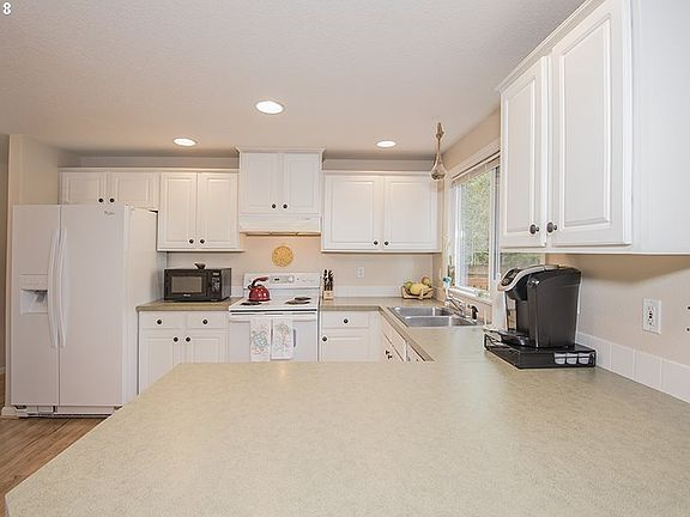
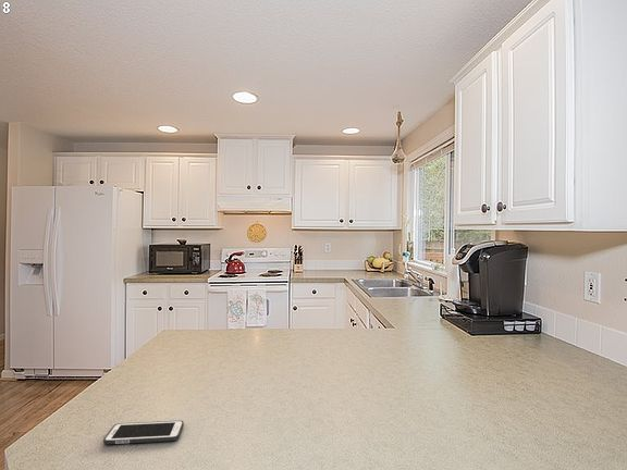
+ cell phone [102,420,185,445]
